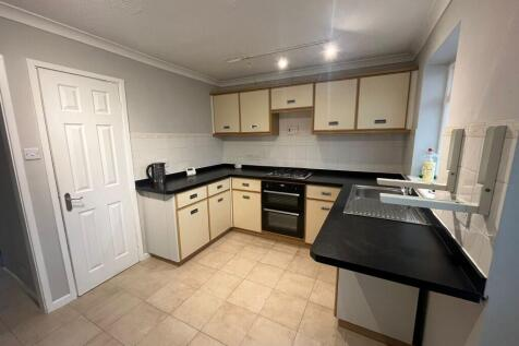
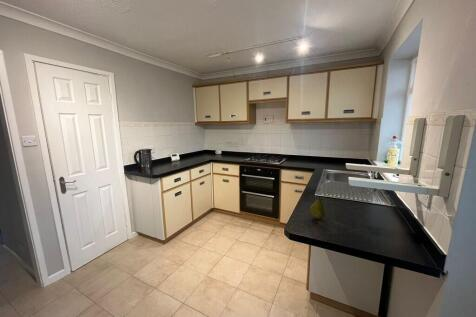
+ fruit [309,198,327,220]
